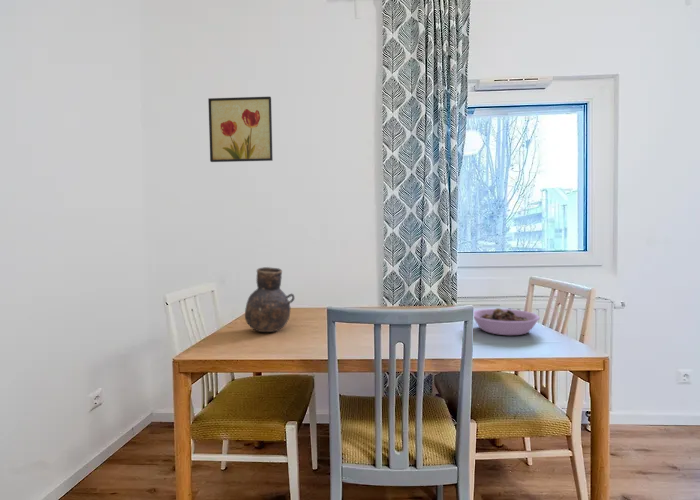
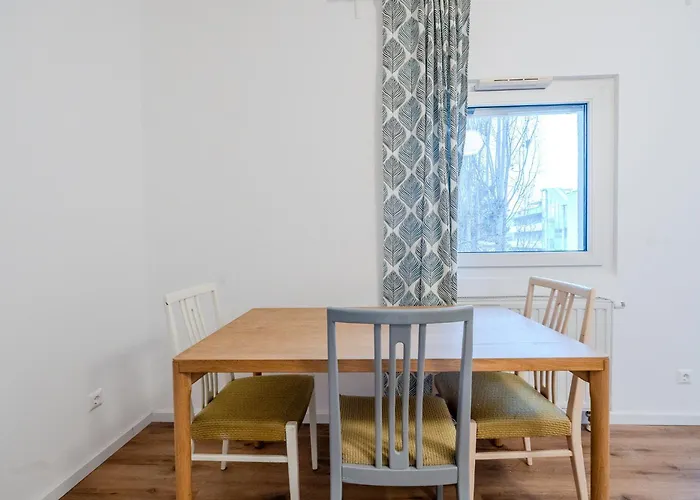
- vase [244,266,295,333]
- bowl [473,307,541,336]
- wall art [207,96,274,163]
